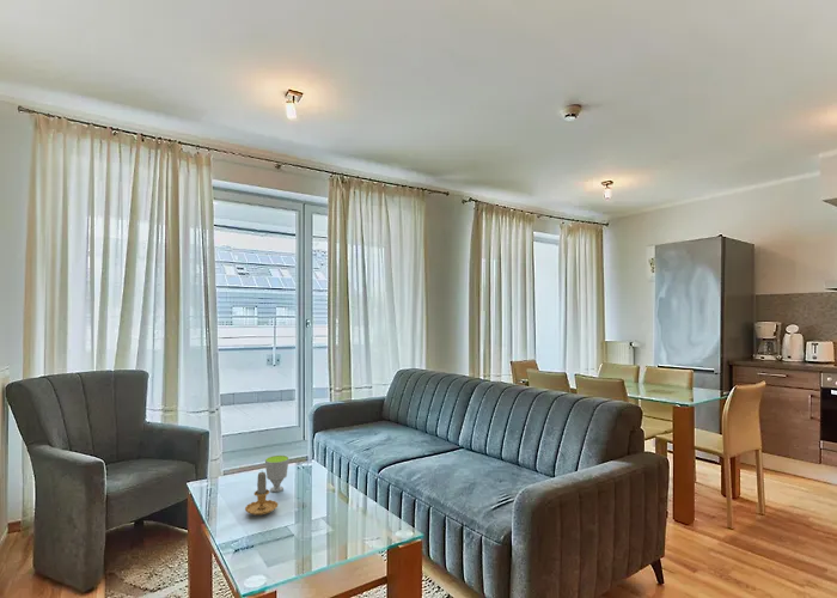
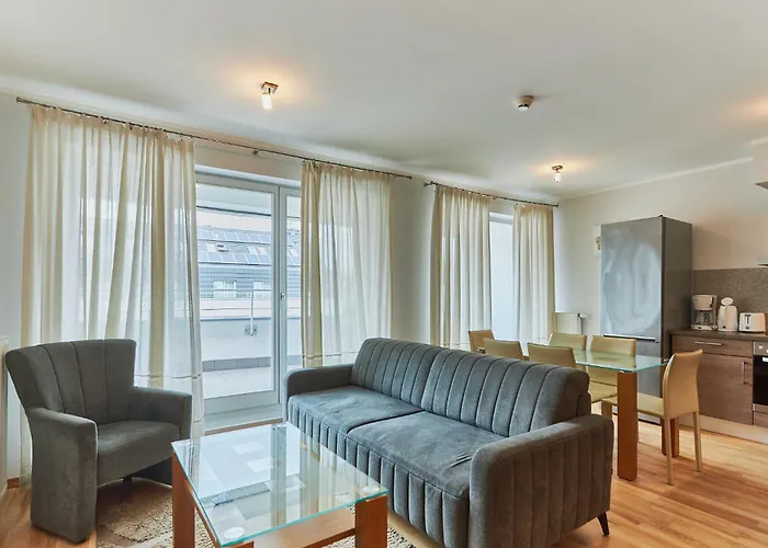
- cup [264,454,291,493]
- candle [244,471,280,517]
